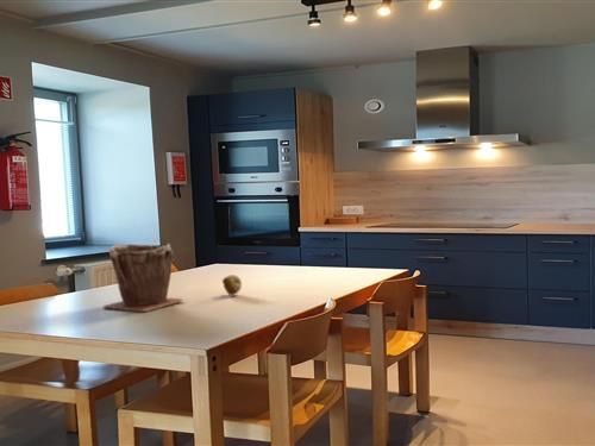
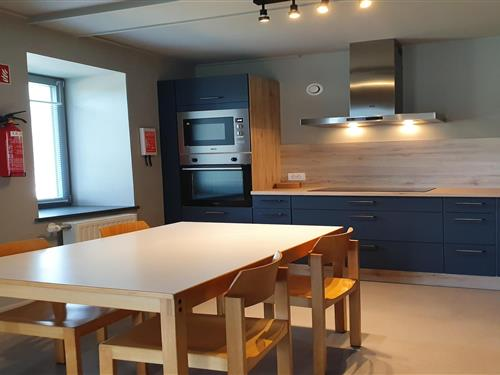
- fruit [221,274,243,296]
- plant pot [101,243,184,313]
